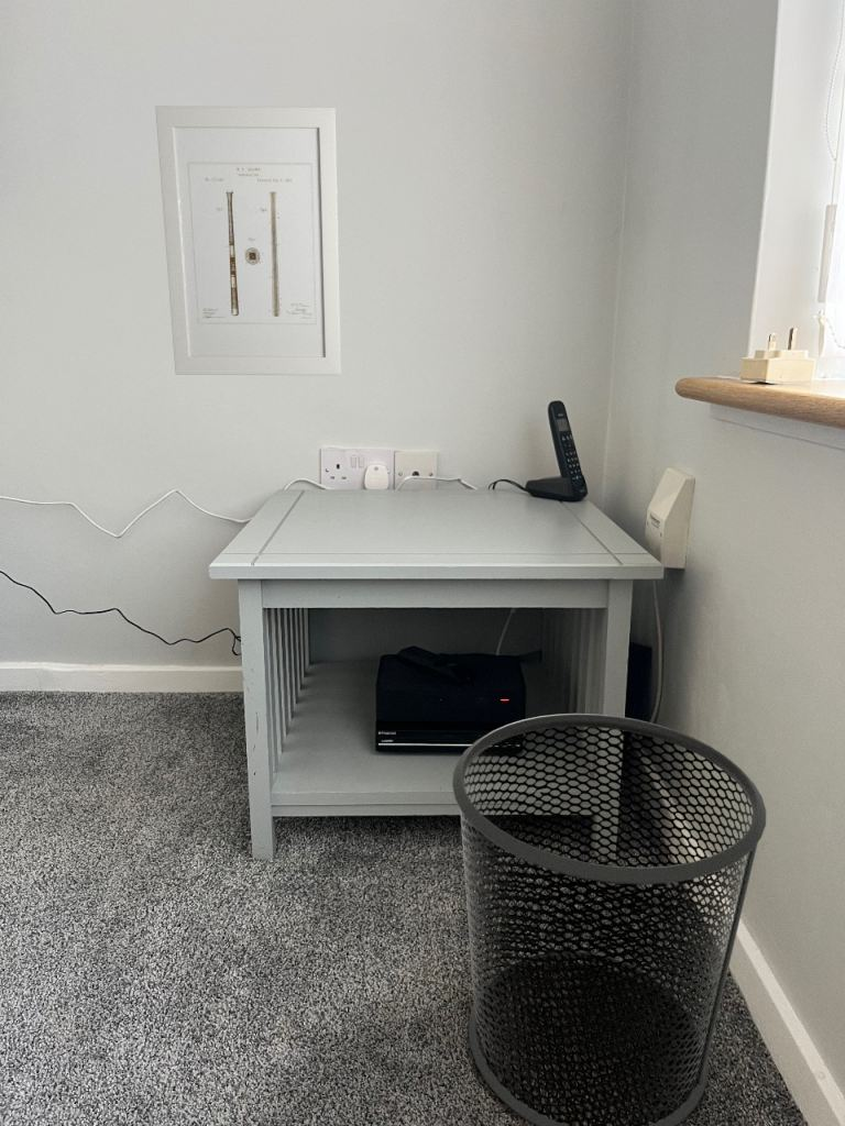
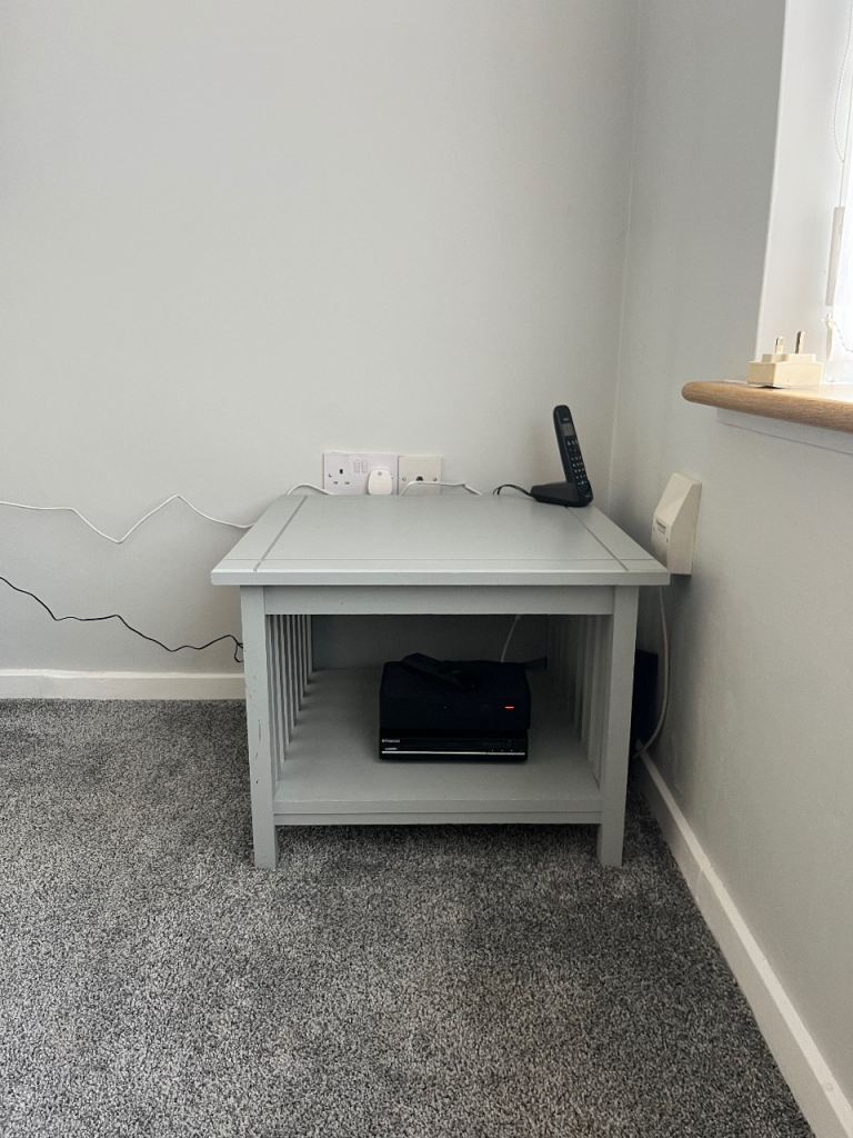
- wall art [154,106,342,376]
- waste bin [451,713,767,1126]
